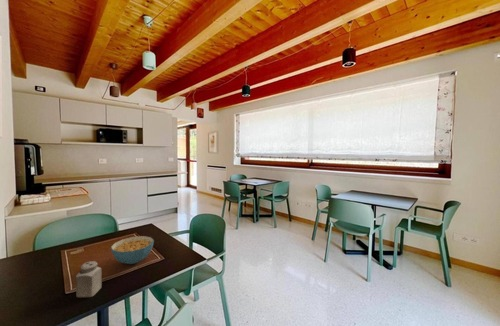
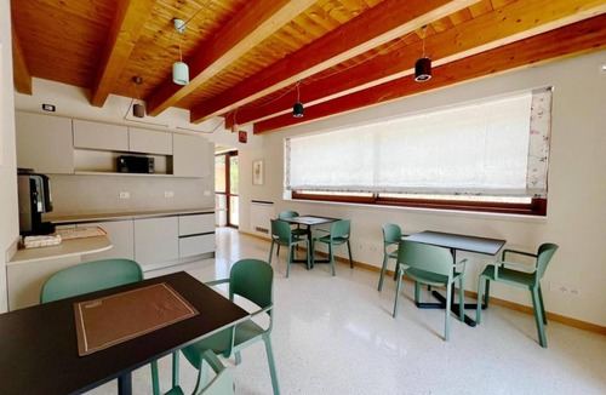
- salt shaker [75,260,103,298]
- cereal bowl [110,235,155,265]
